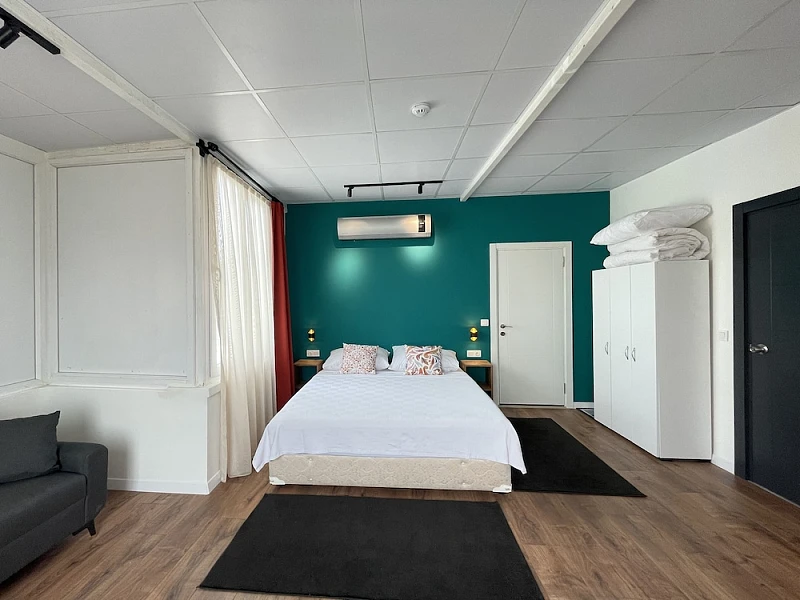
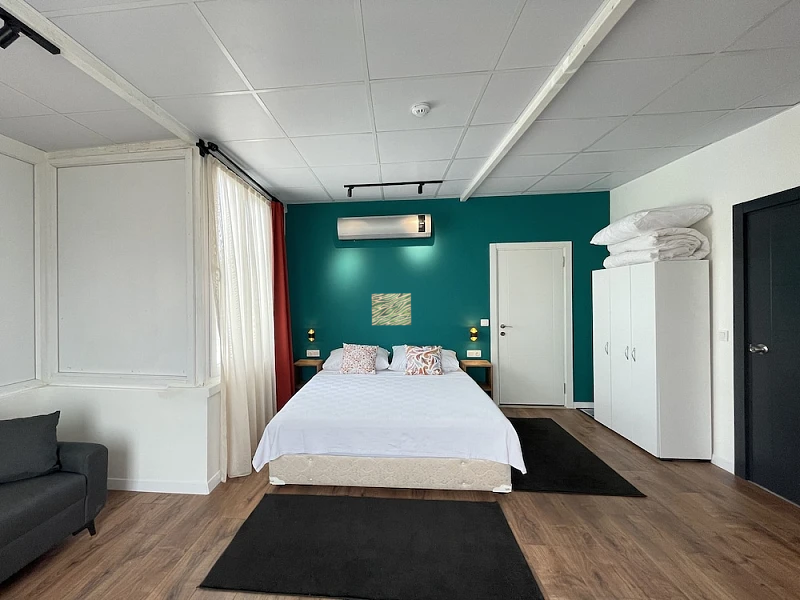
+ wall art [371,292,412,326]
